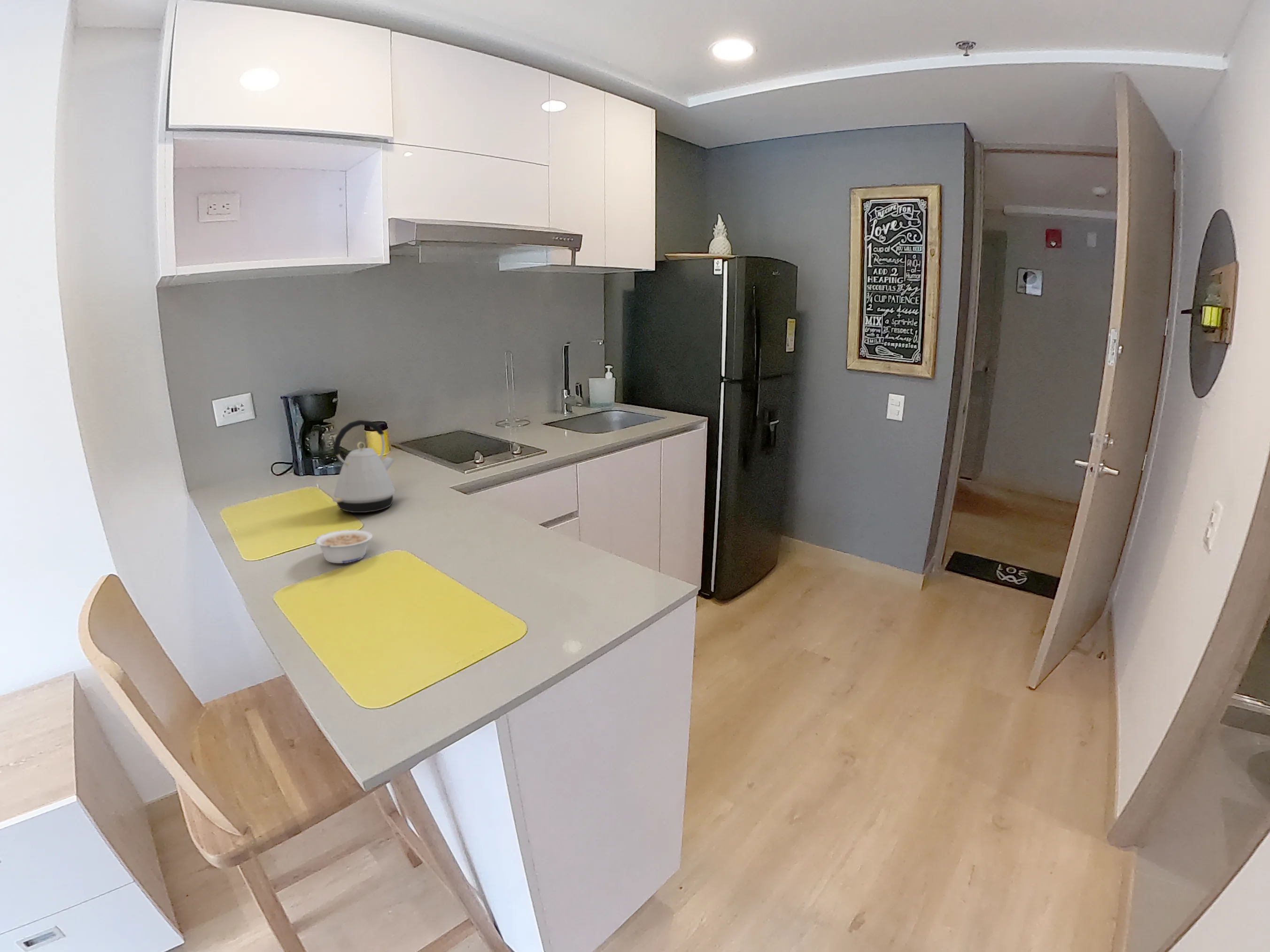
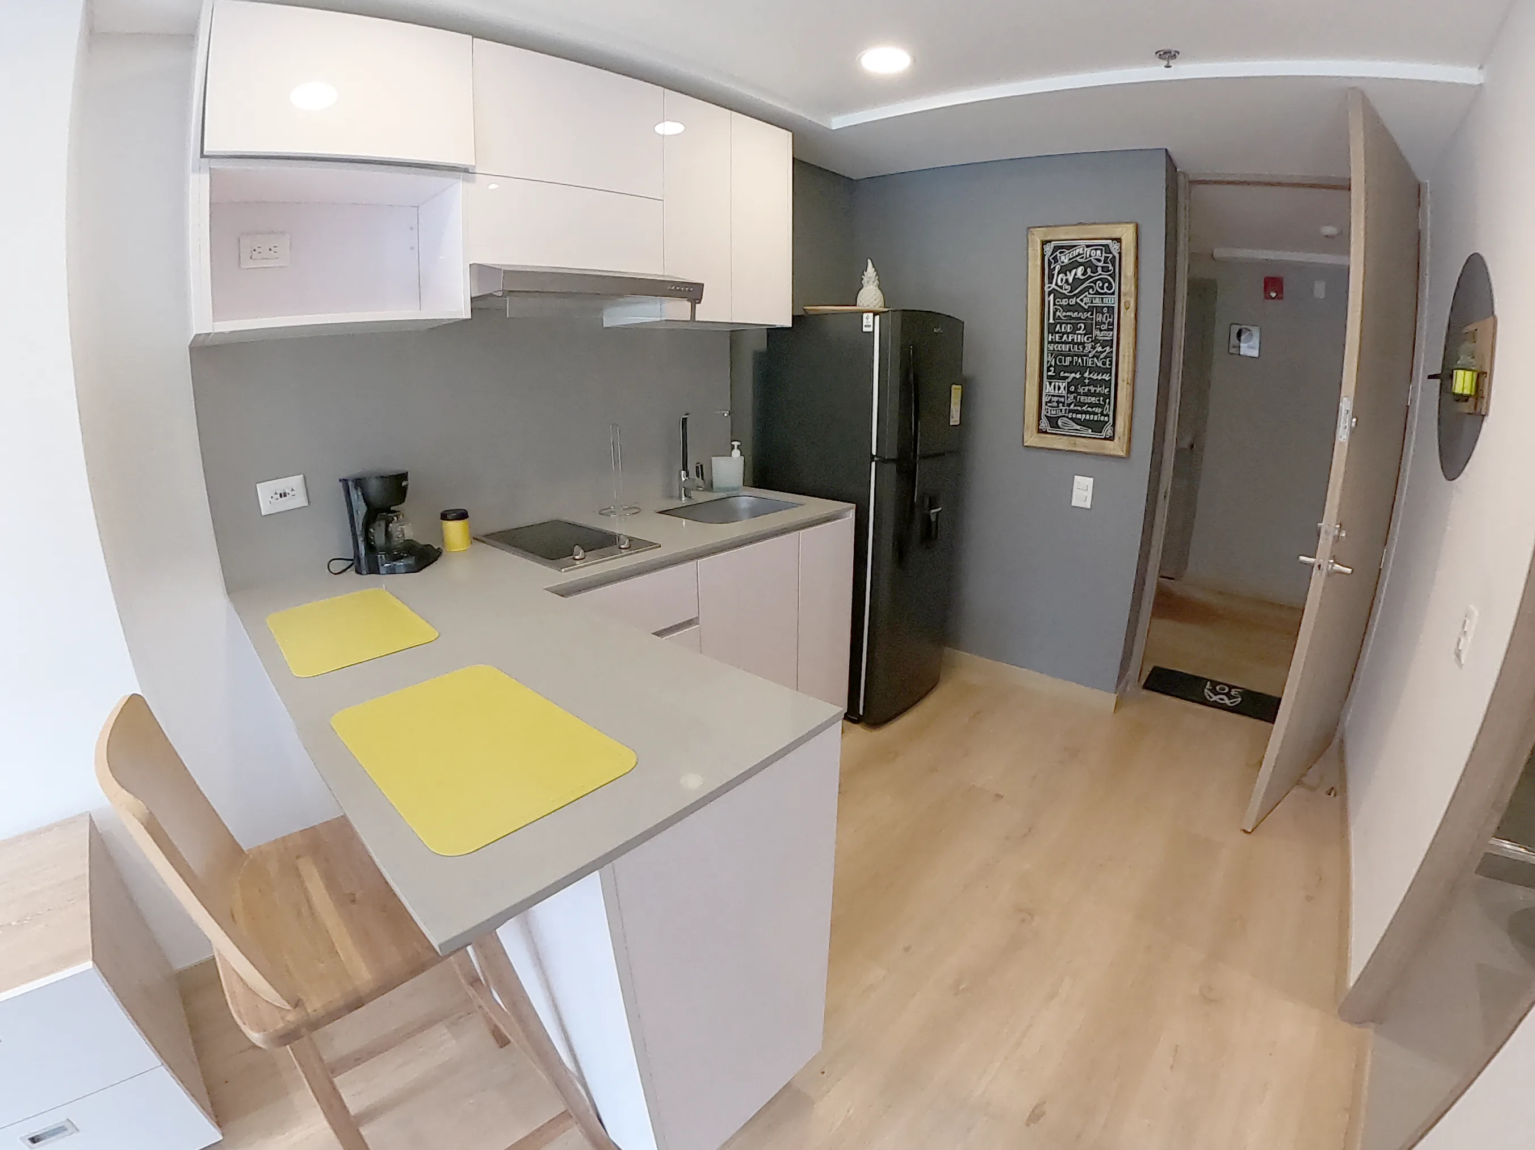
- legume [314,530,373,564]
- kettle [332,420,395,513]
